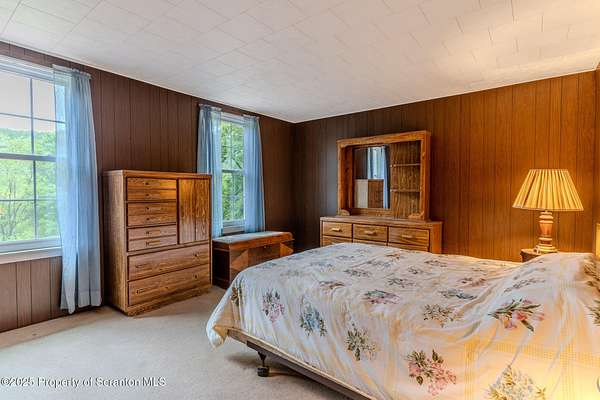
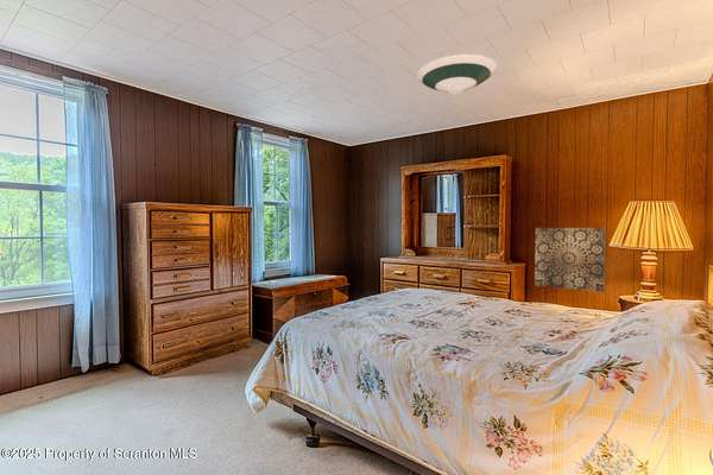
+ wall art [534,227,606,293]
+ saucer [415,53,498,95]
